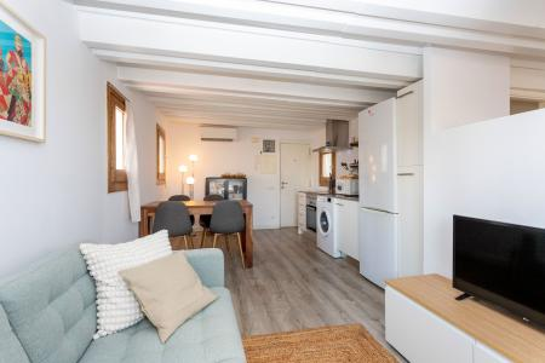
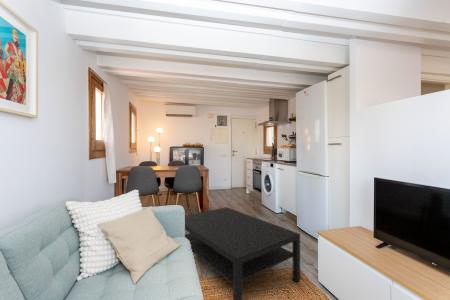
+ coffee table [184,206,301,300]
